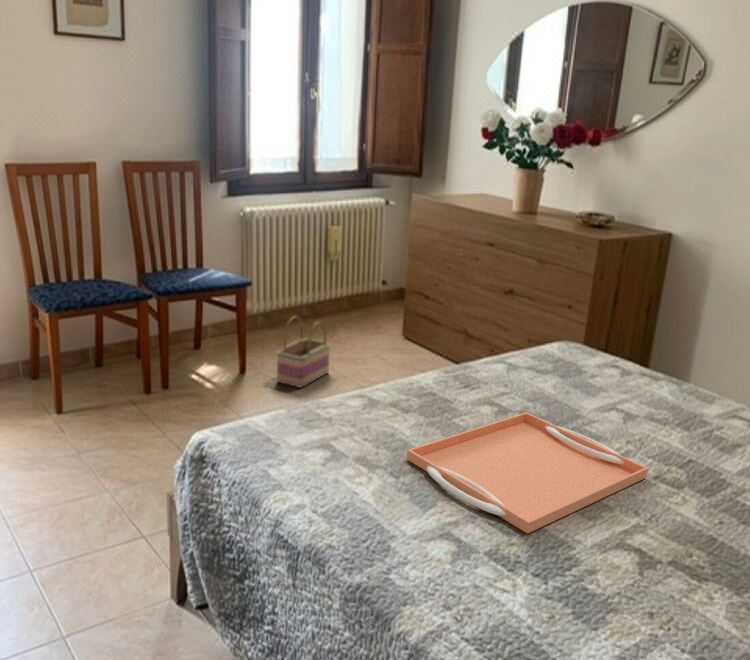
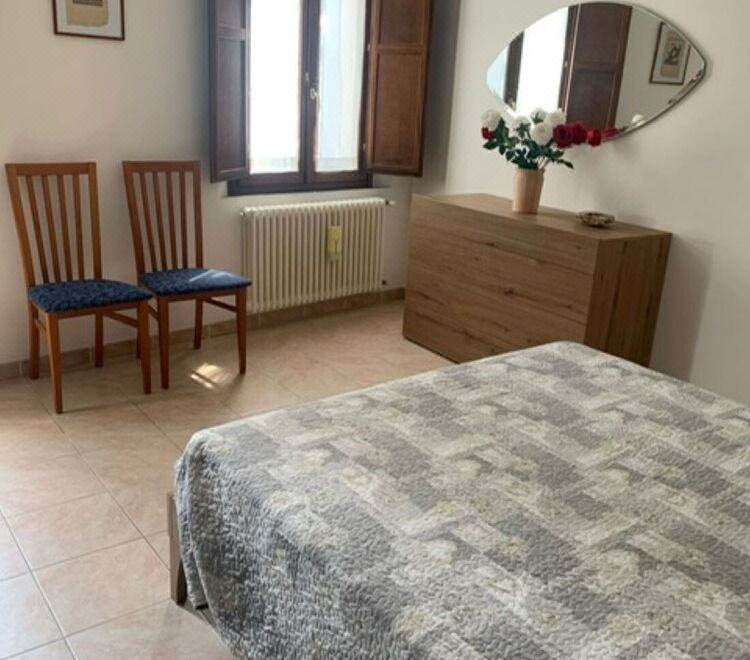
- serving tray [406,411,649,535]
- basket [275,315,332,389]
